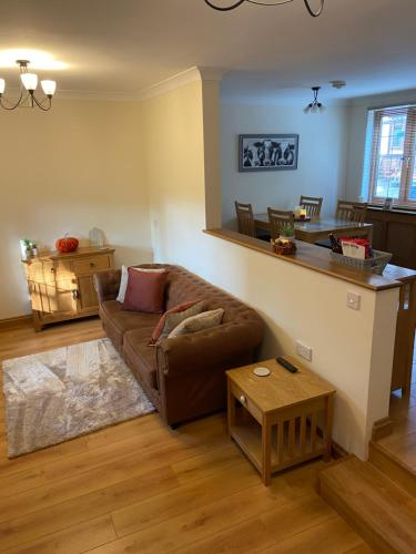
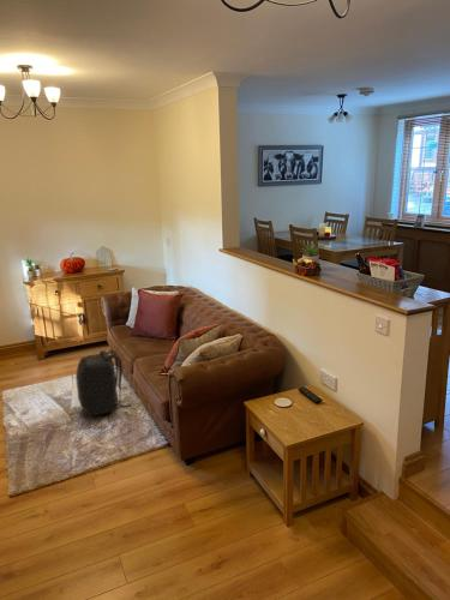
+ backpack [74,349,132,416]
